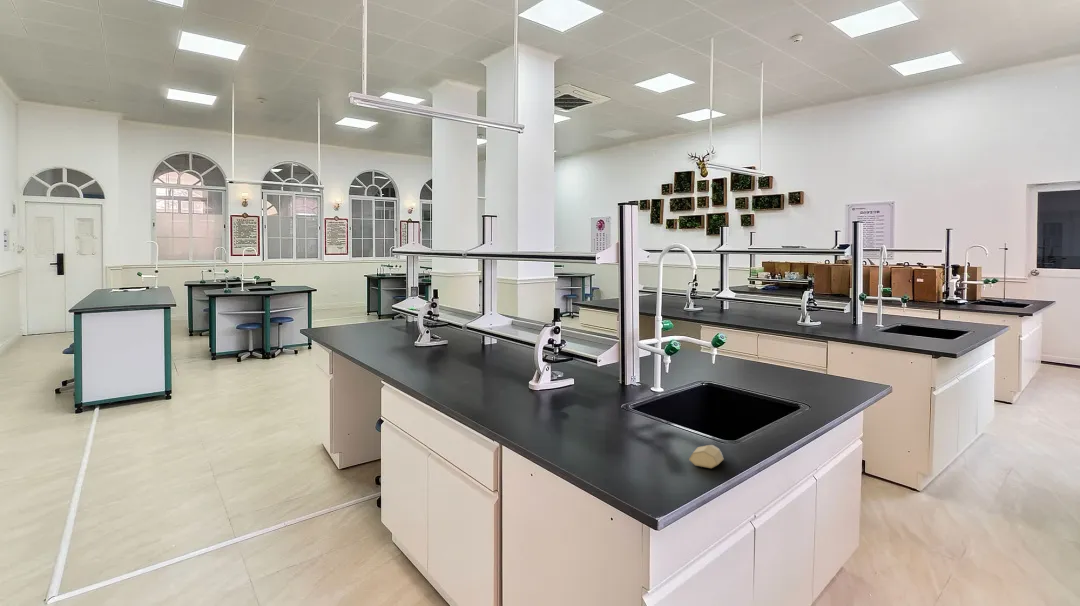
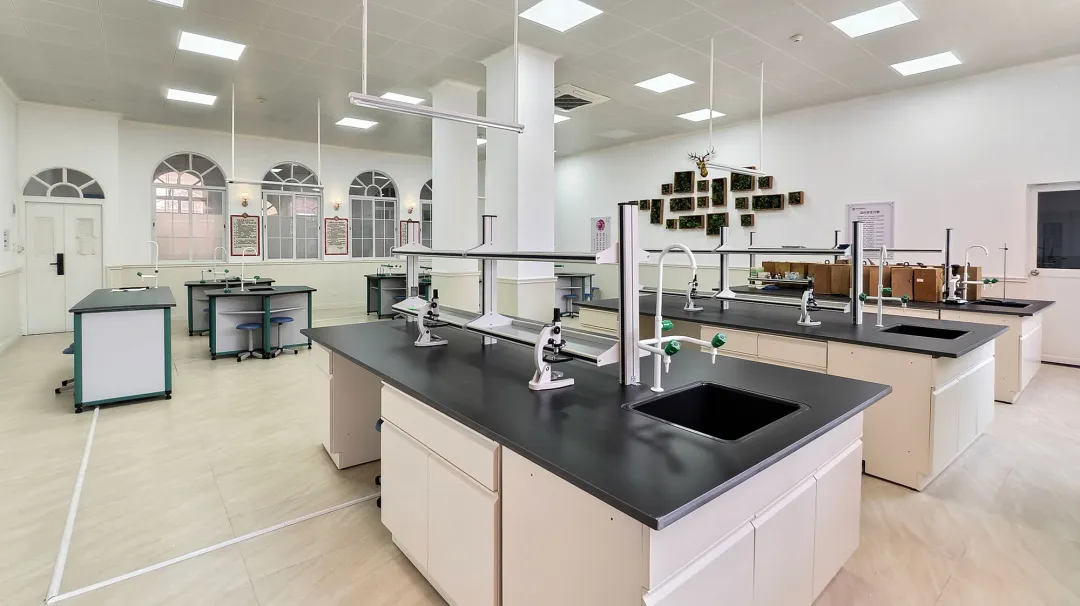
- soap bar [688,444,724,469]
